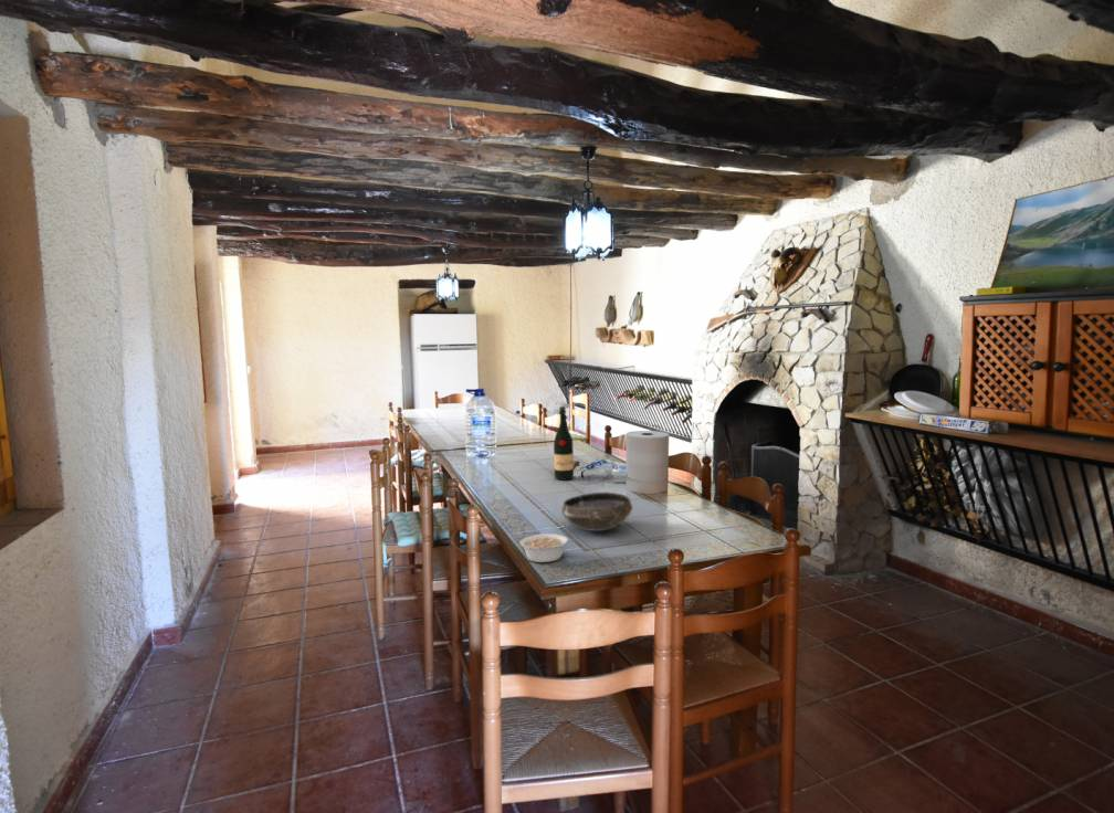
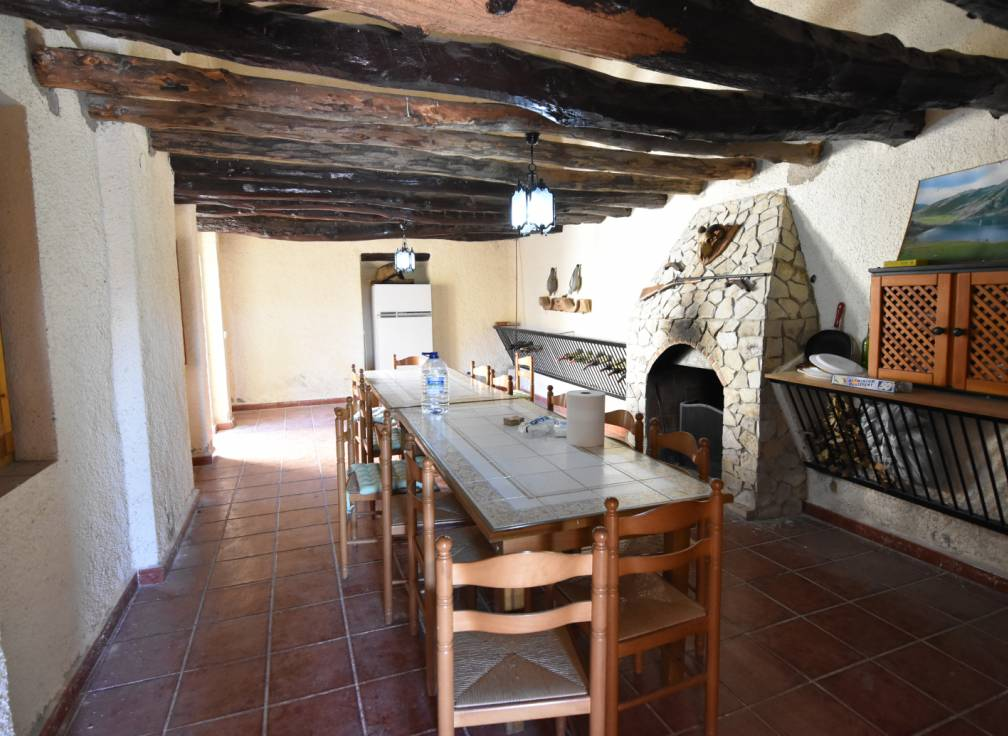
- legume [518,532,578,563]
- wine bottle [553,405,575,482]
- bowl [560,492,633,532]
